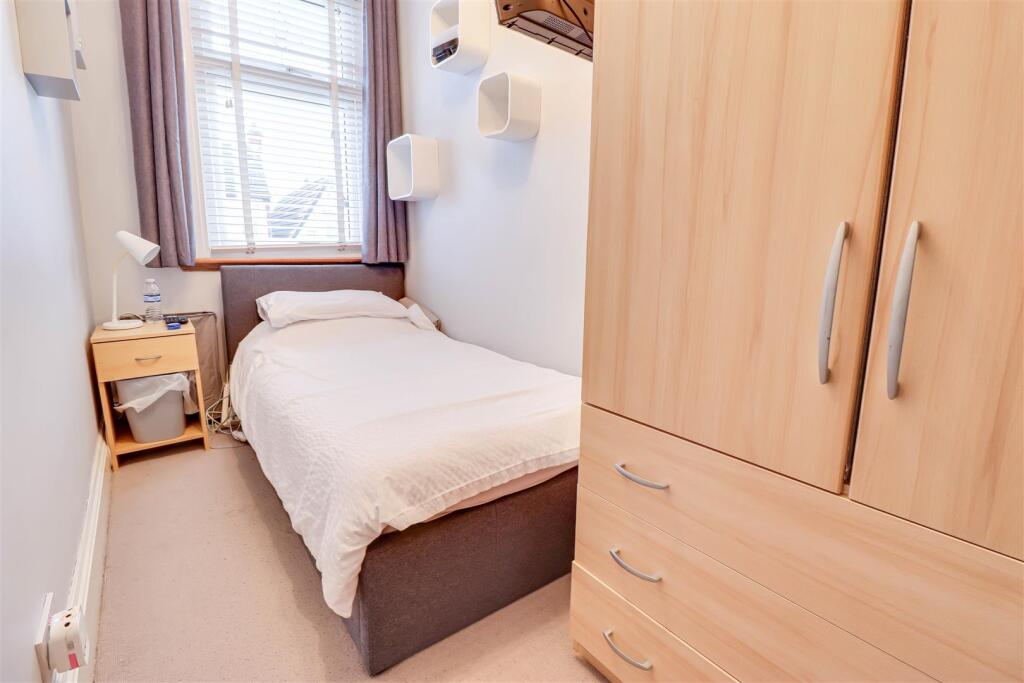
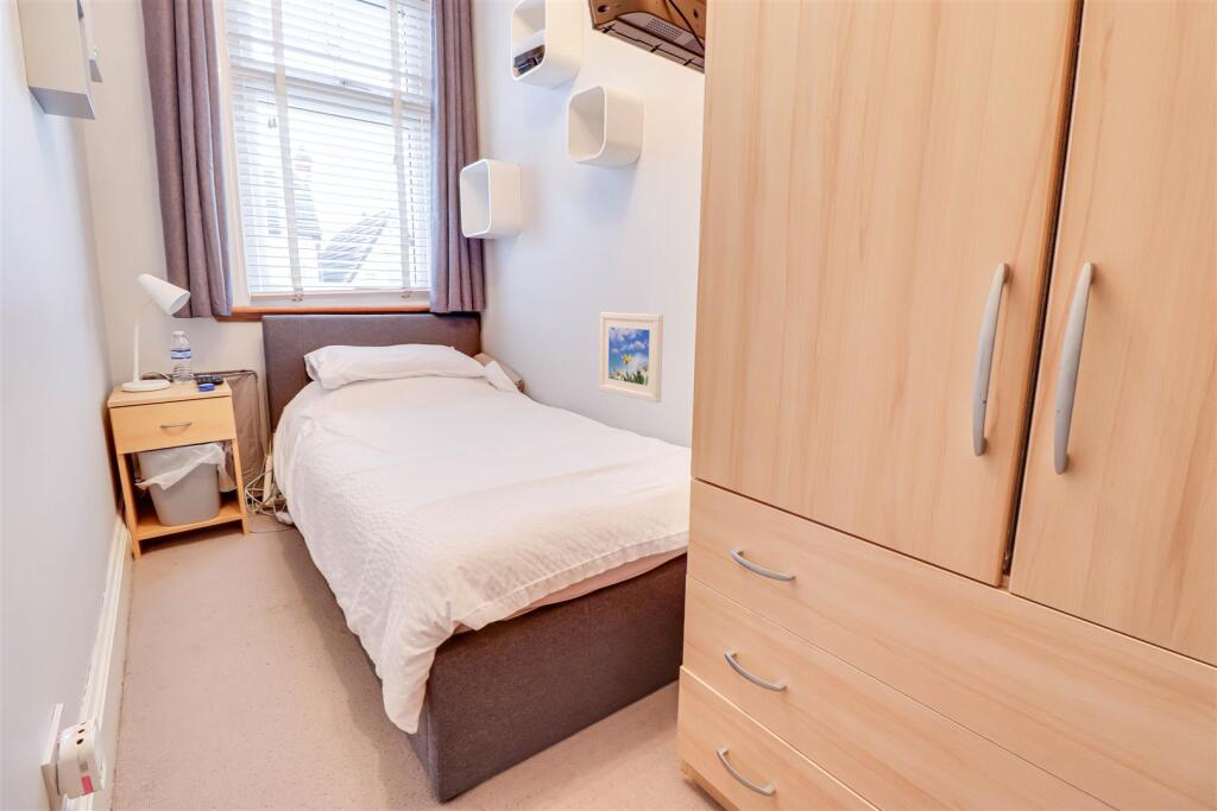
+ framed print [598,311,664,404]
